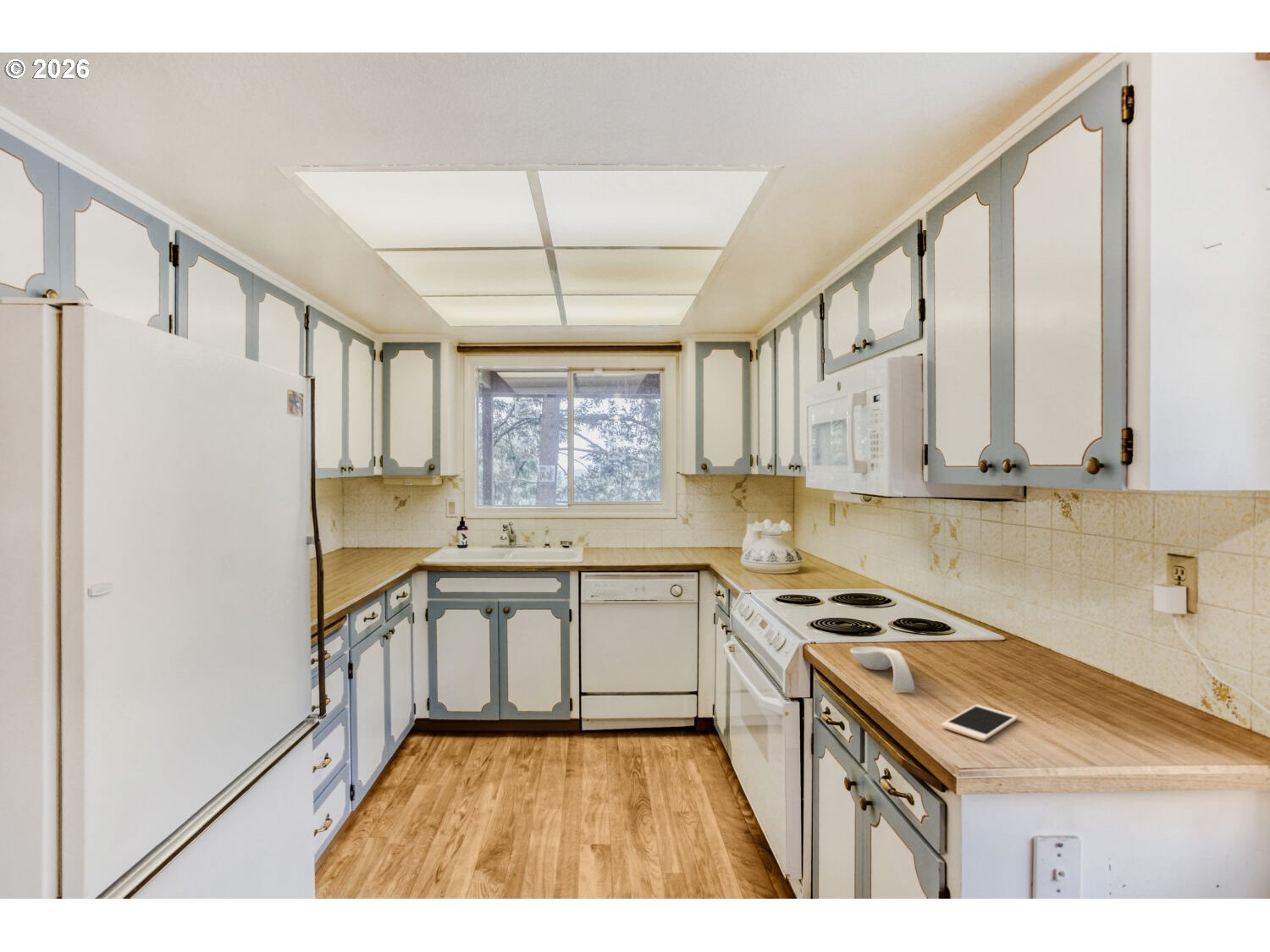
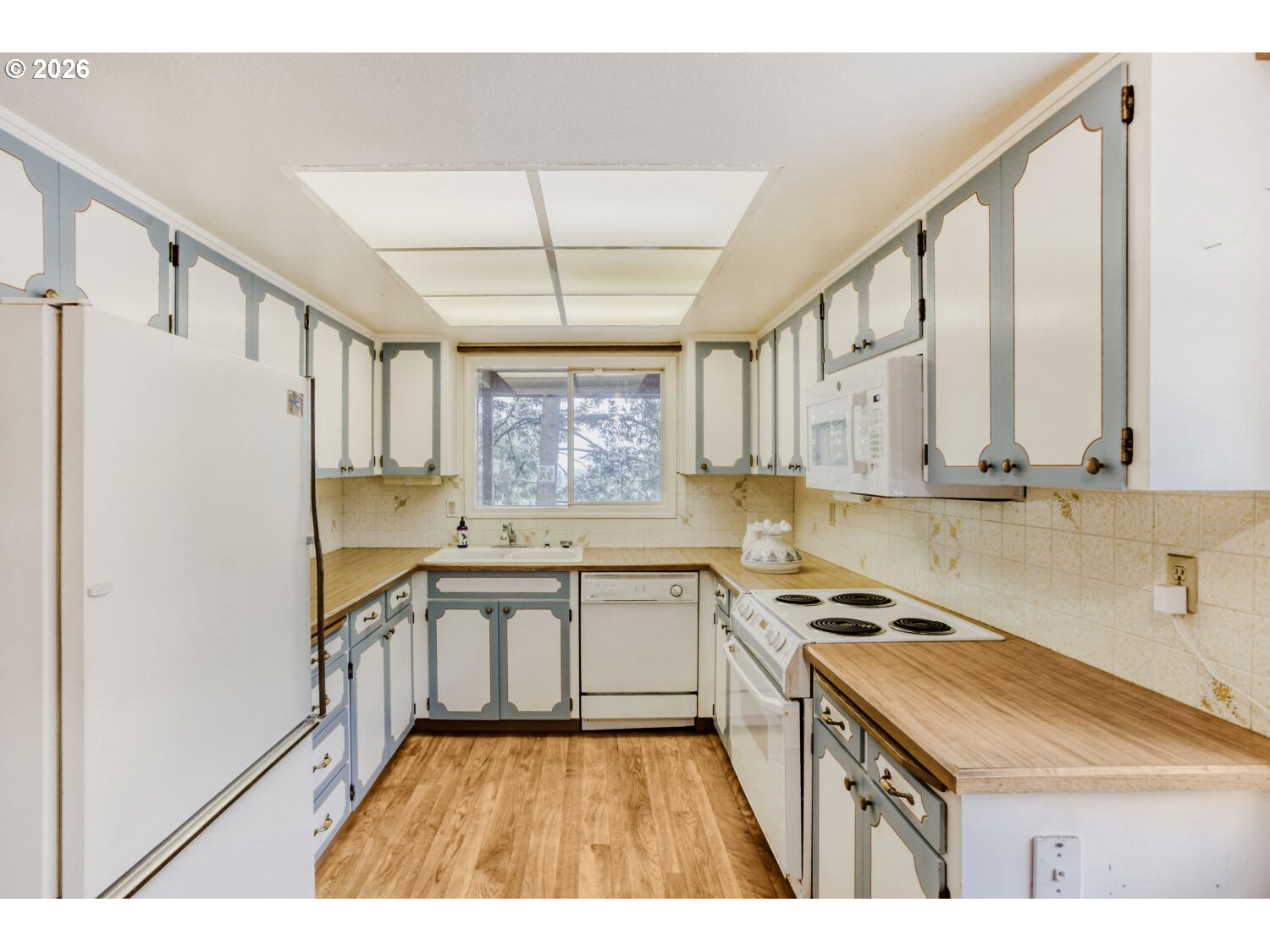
- spoon rest [849,646,915,691]
- cell phone [941,703,1019,742]
